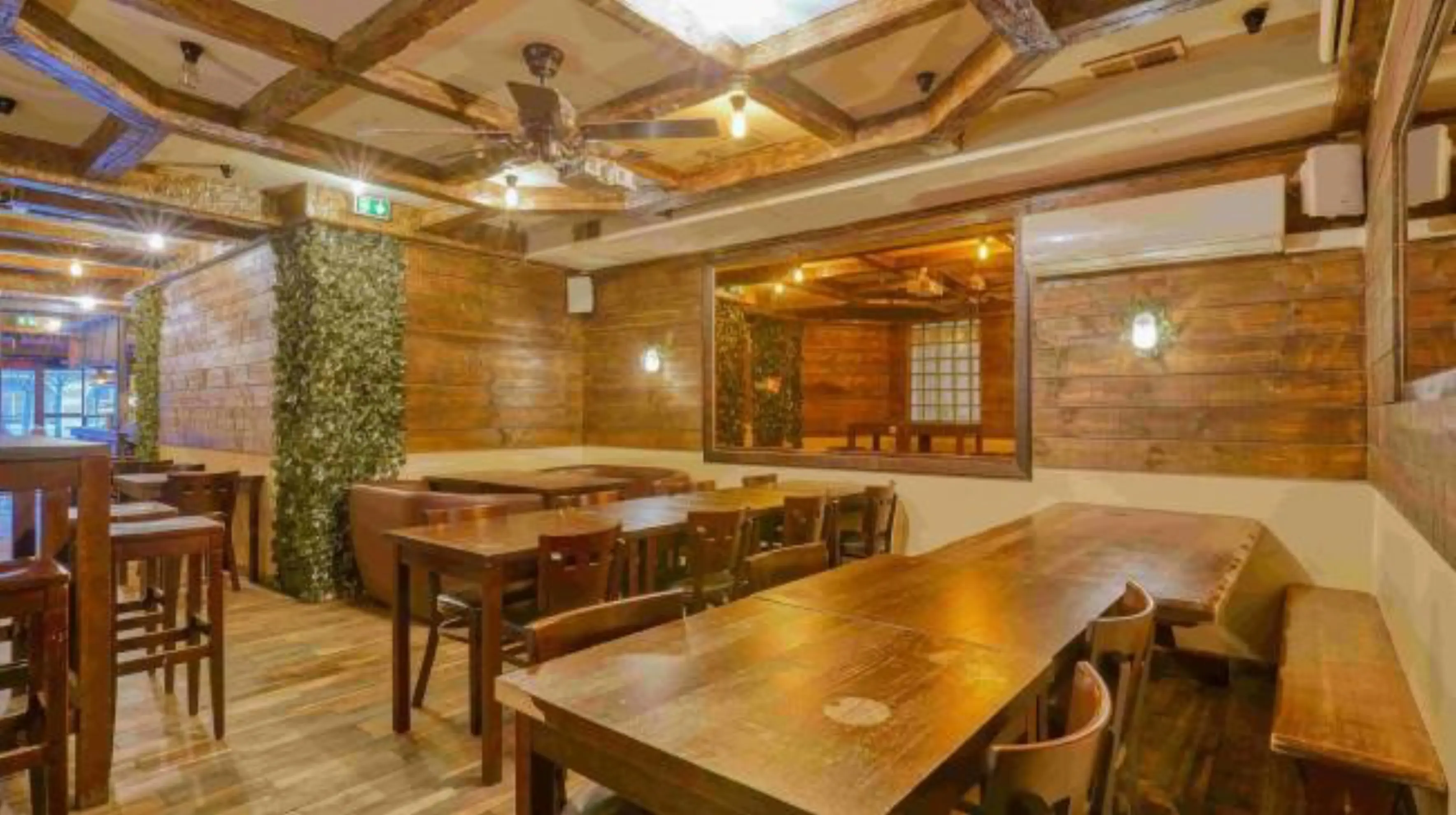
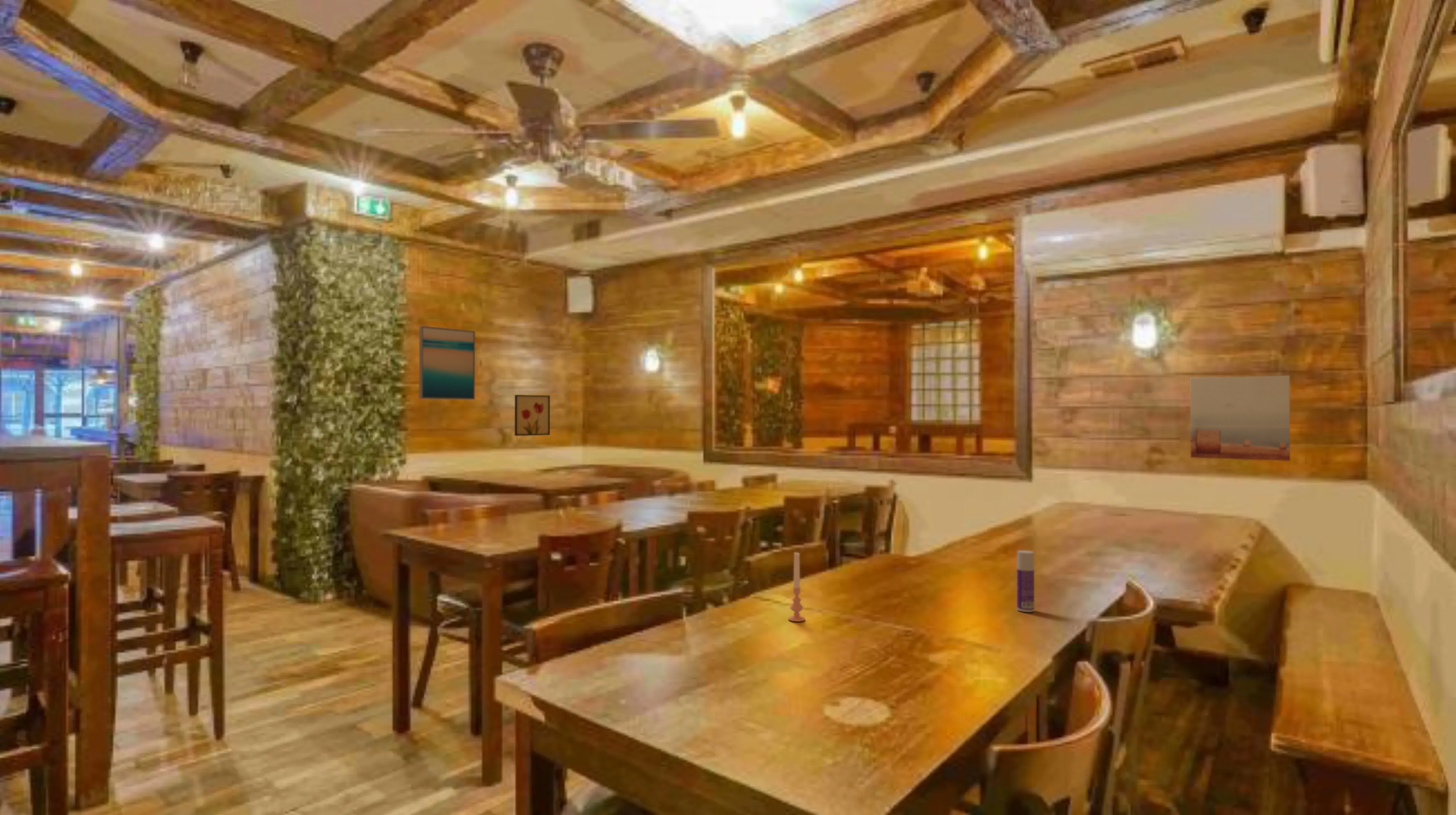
+ wall art [419,326,475,400]
+ wall art [1190,375,1291,461]
+ candle [788,552,806,622]
+ wall art [514,394,550,436]
+ bottle [1016,550,1035,612]
